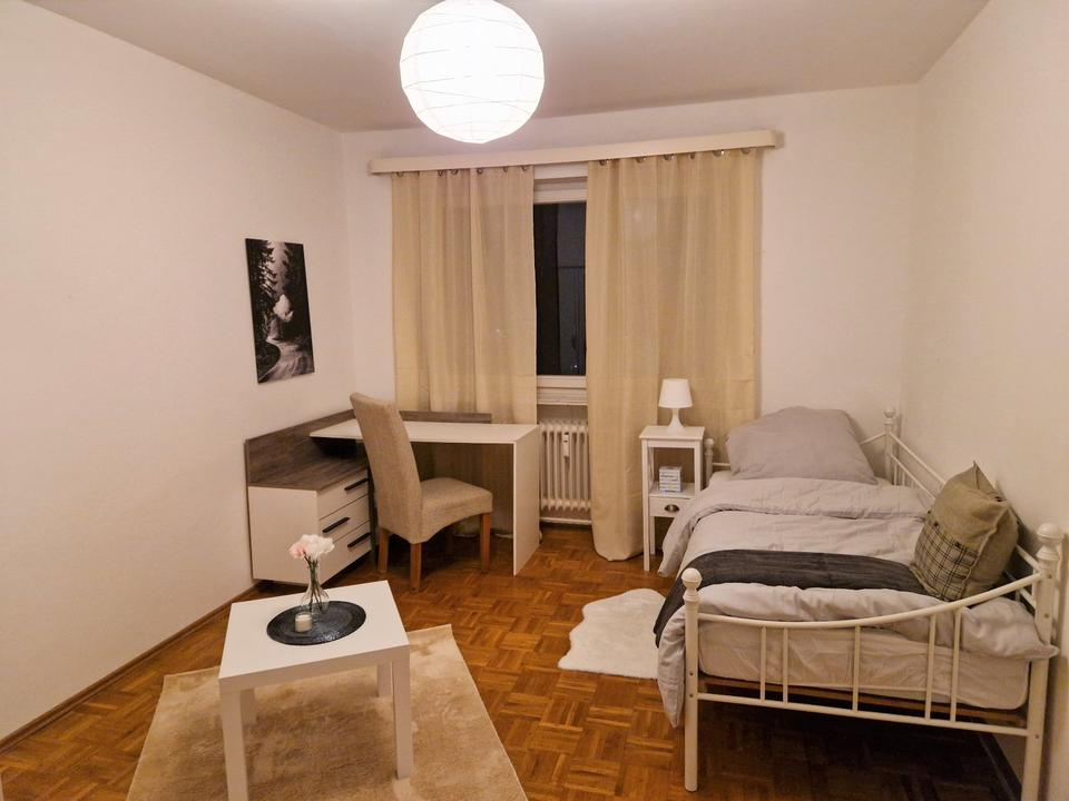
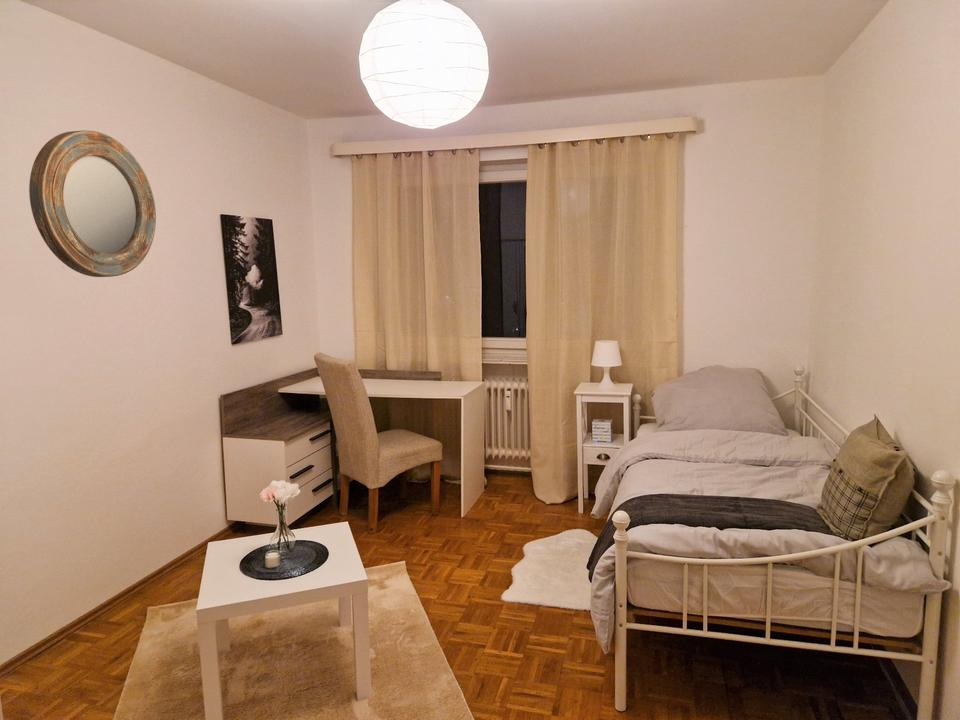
+ home mirror [28,130,157,278]
